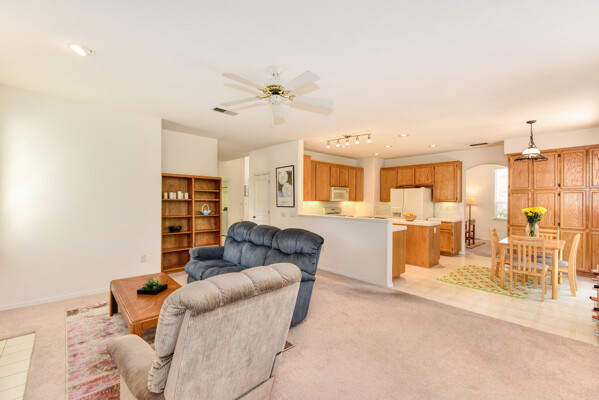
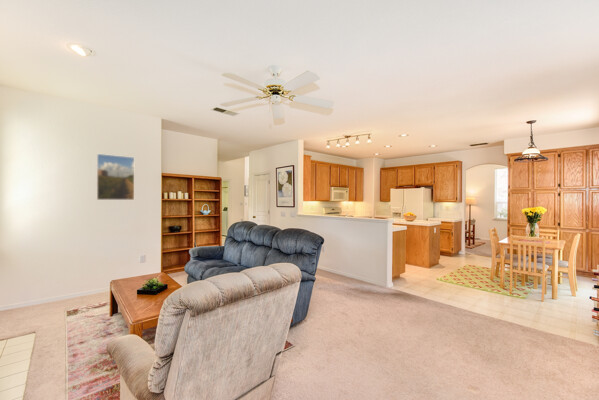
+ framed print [96,153,135,201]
